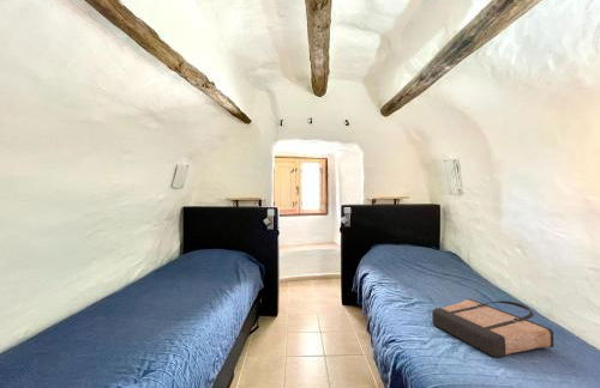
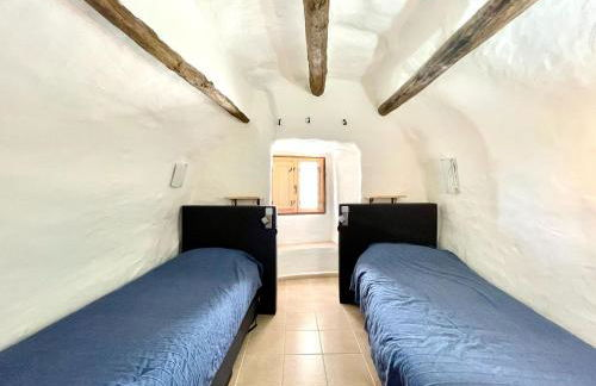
- shopping bag [431,297,556,358]
